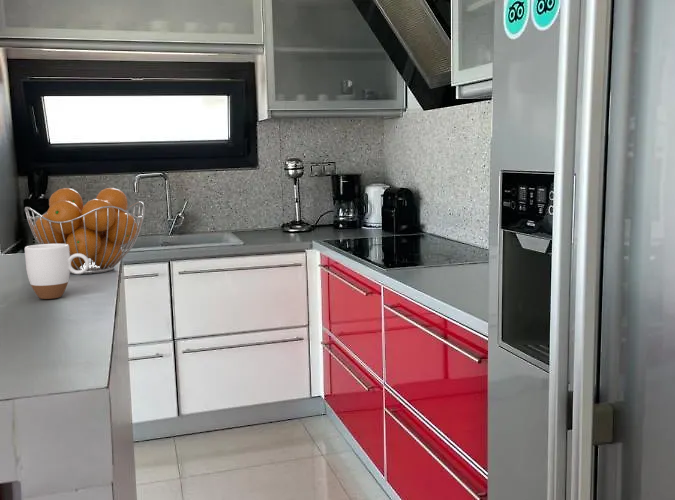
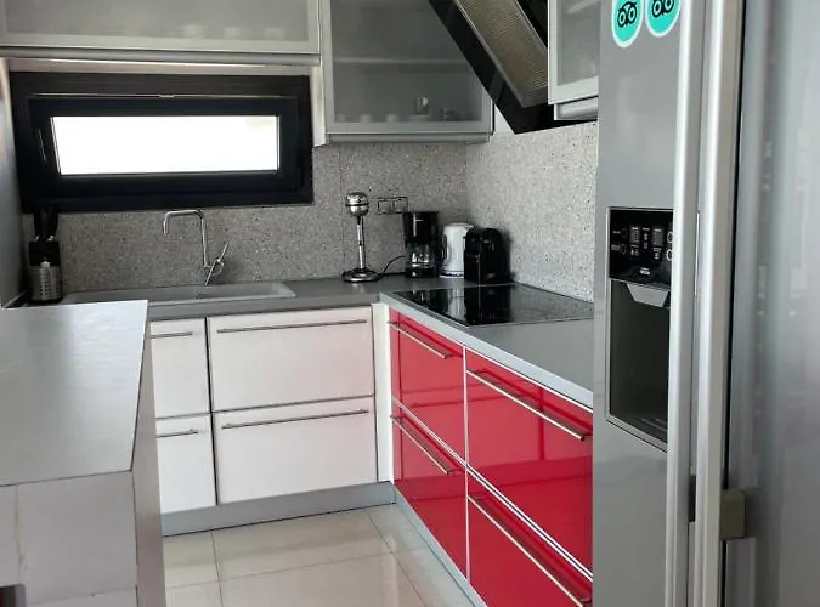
- mug [24,244,90,300]
- fruit basket [24,187,146,275]
